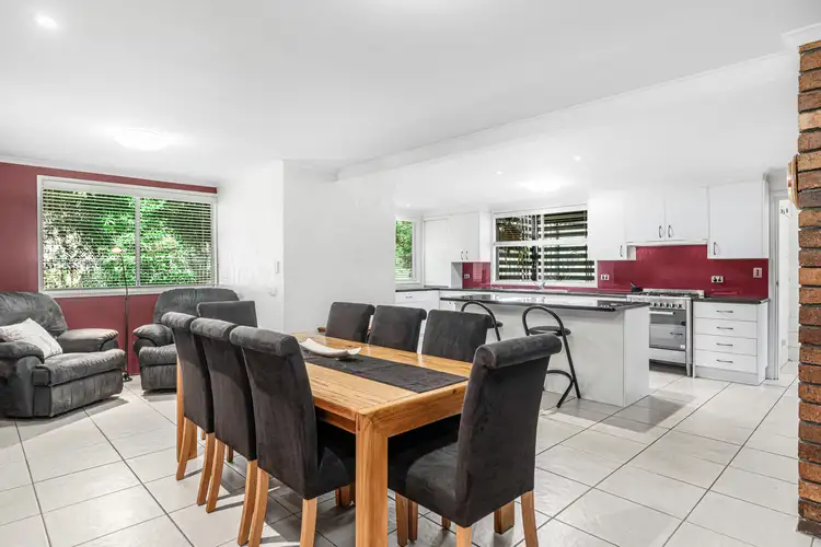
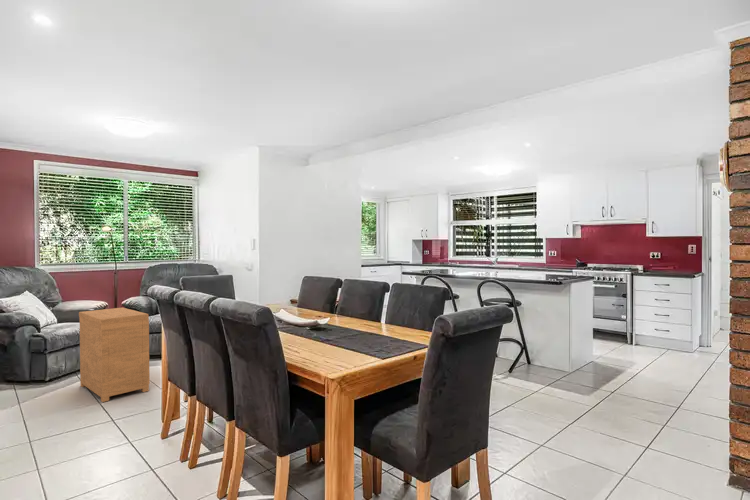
+ nightstand [78,307,151,403]
